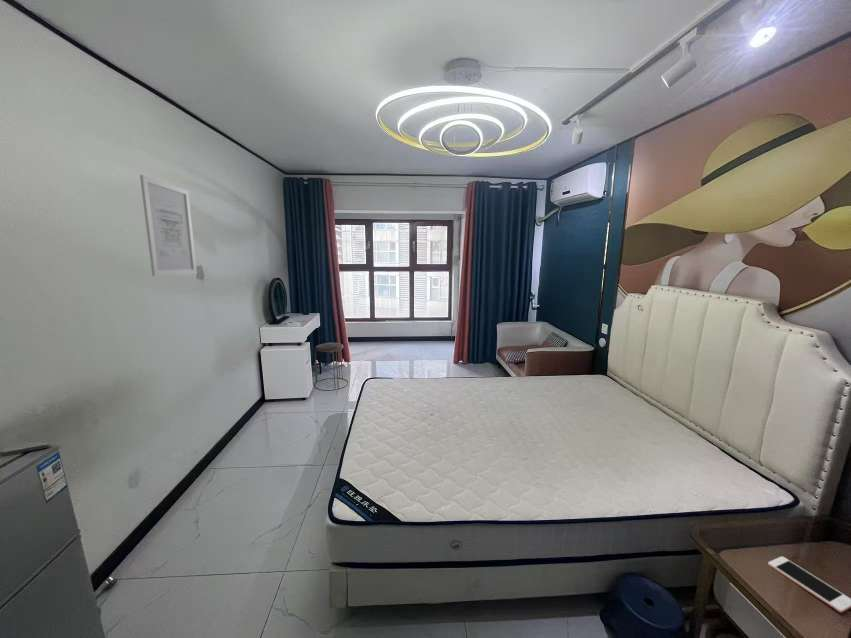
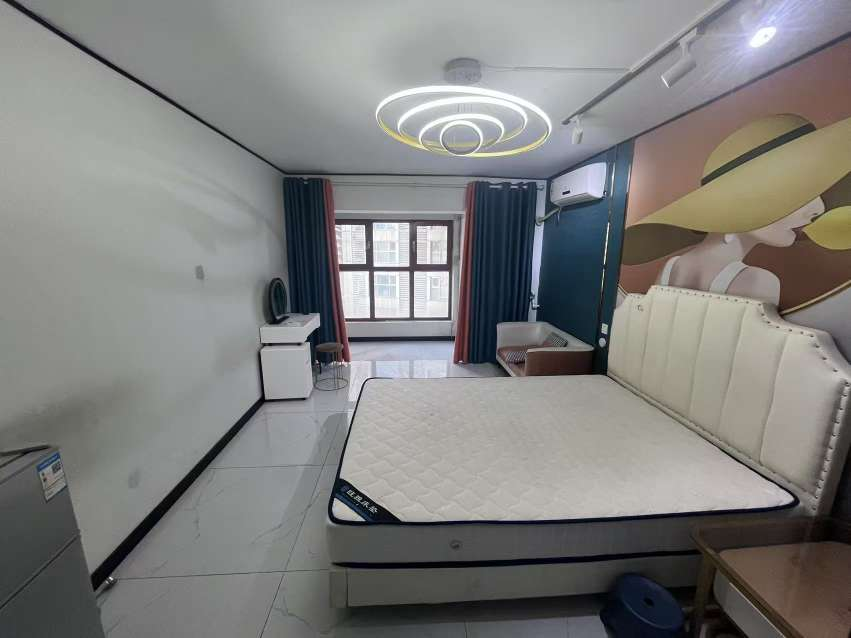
- wall art [139,174,198,277]
- cell phone [767,556,851,614]
